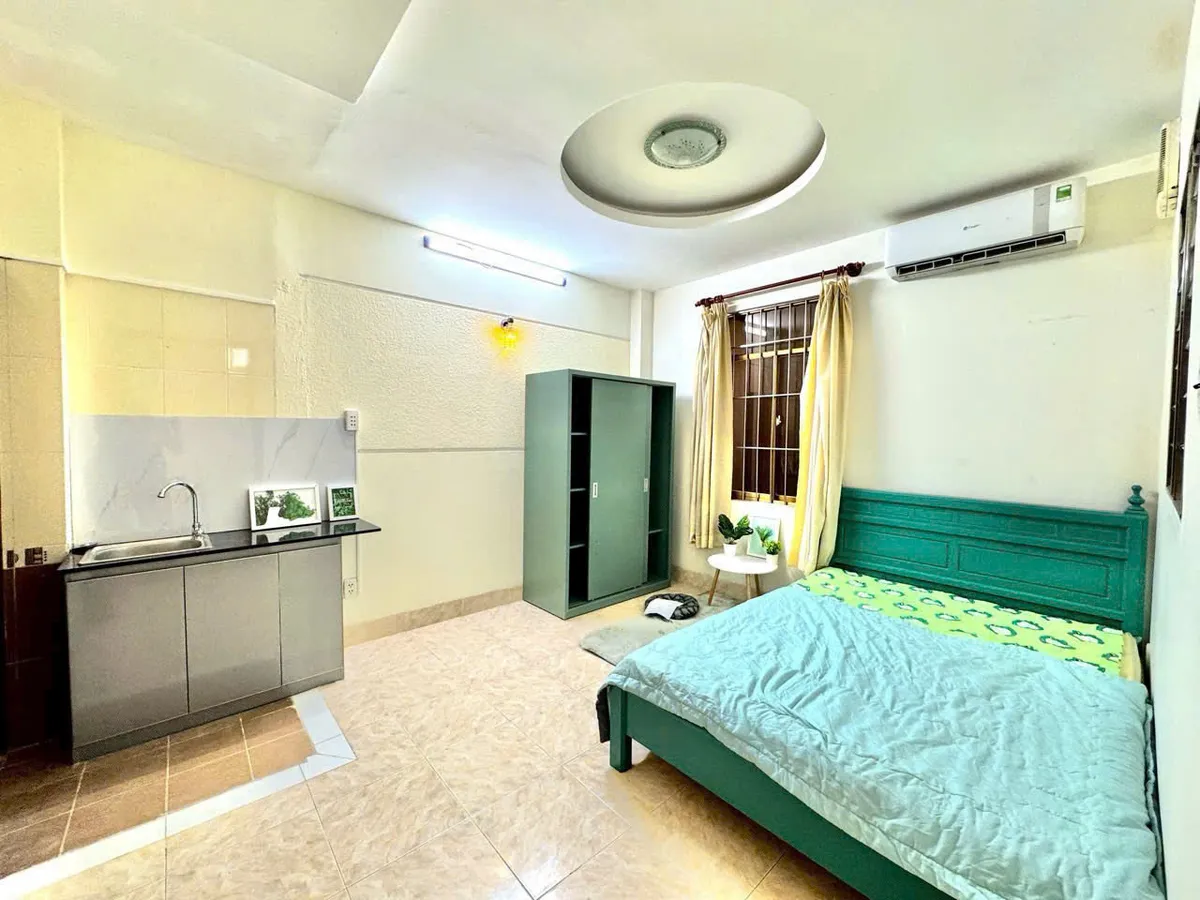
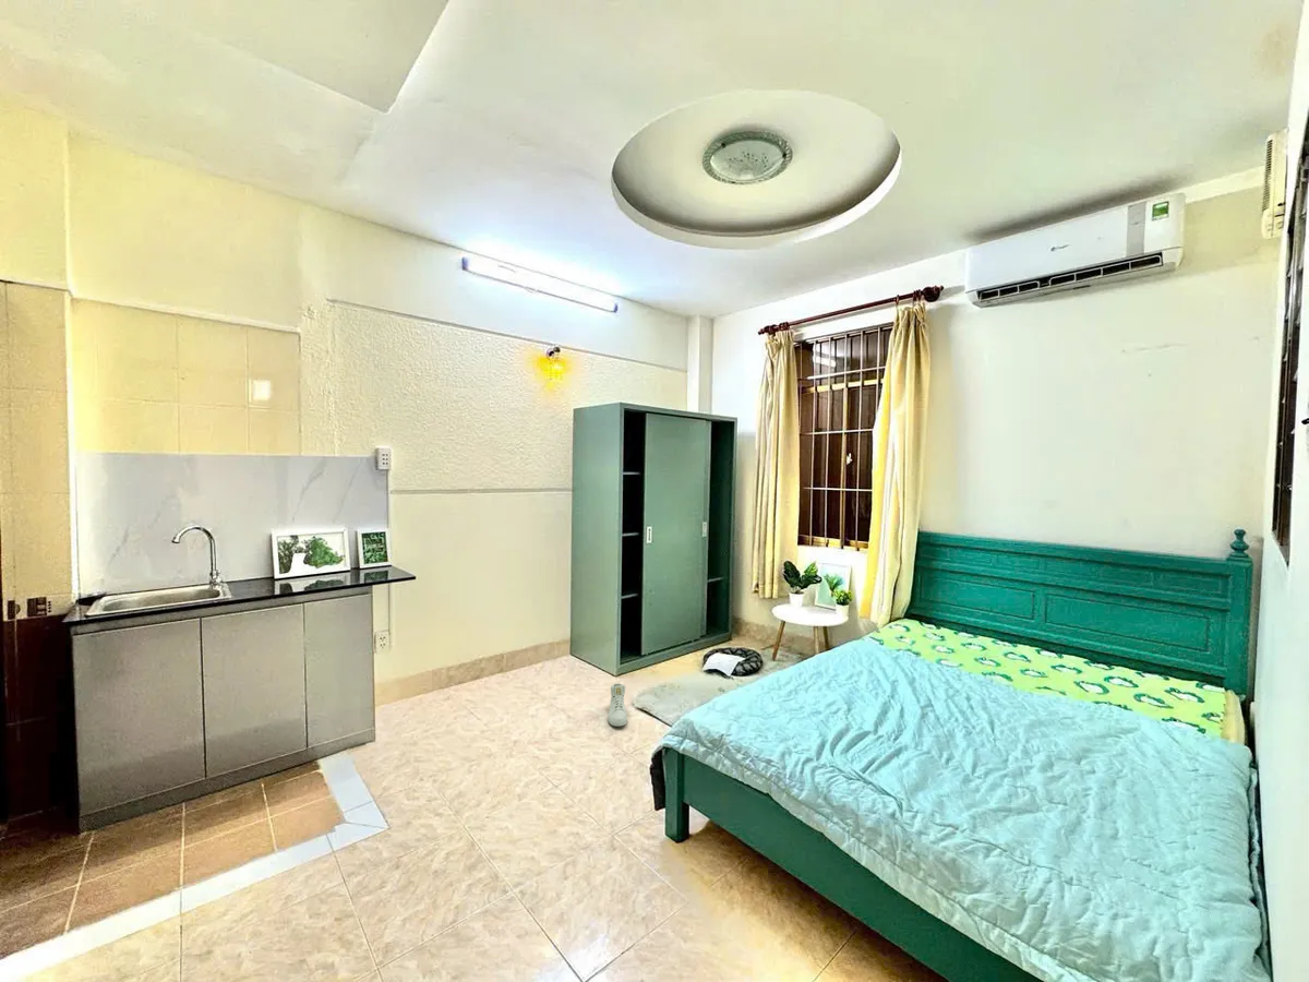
+ sneaker [607,682,628,727]
